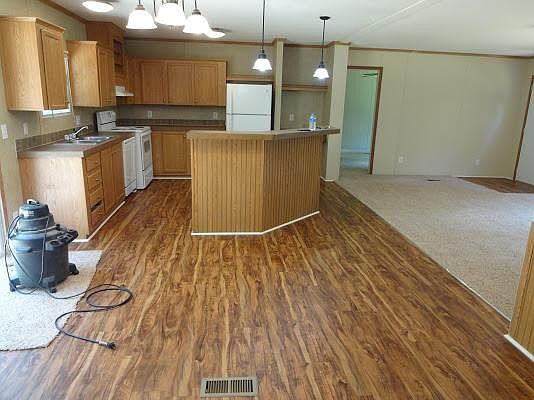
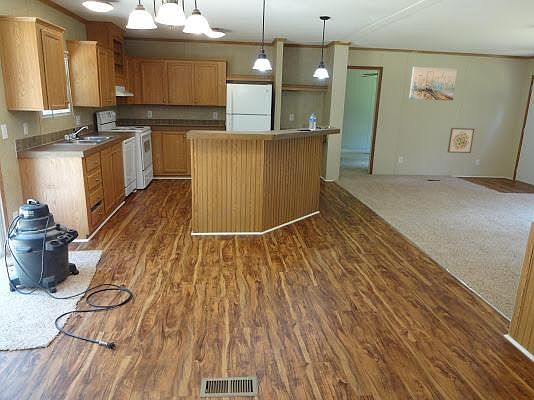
+ wall art [447,127,475,154]
+ wall art [408,66,458,101]
